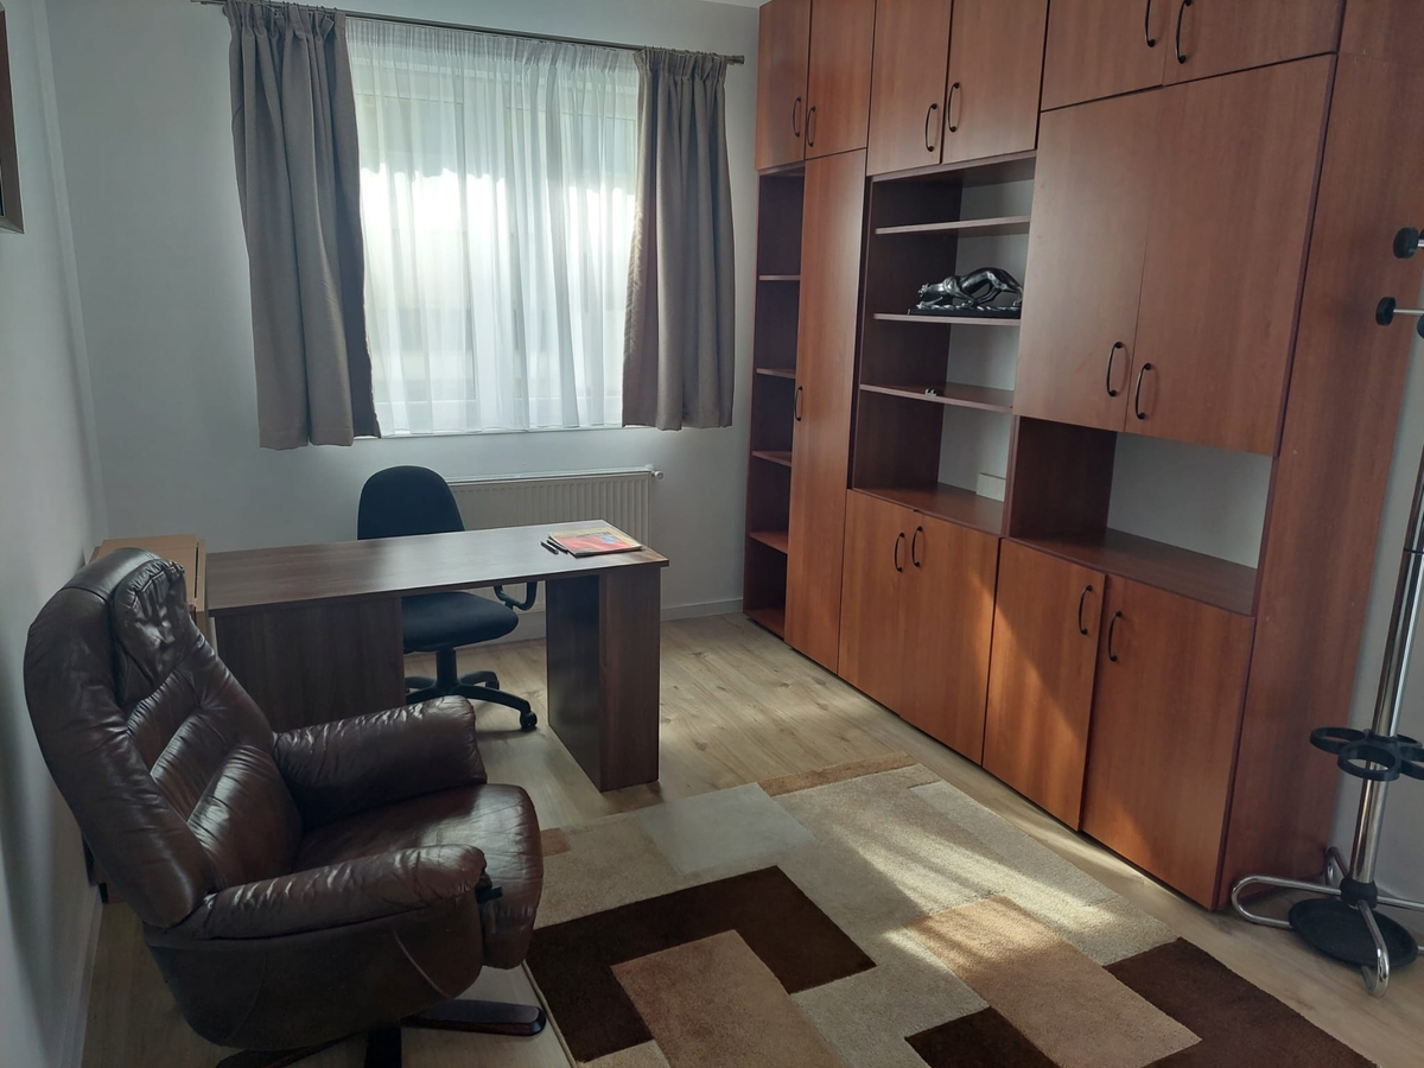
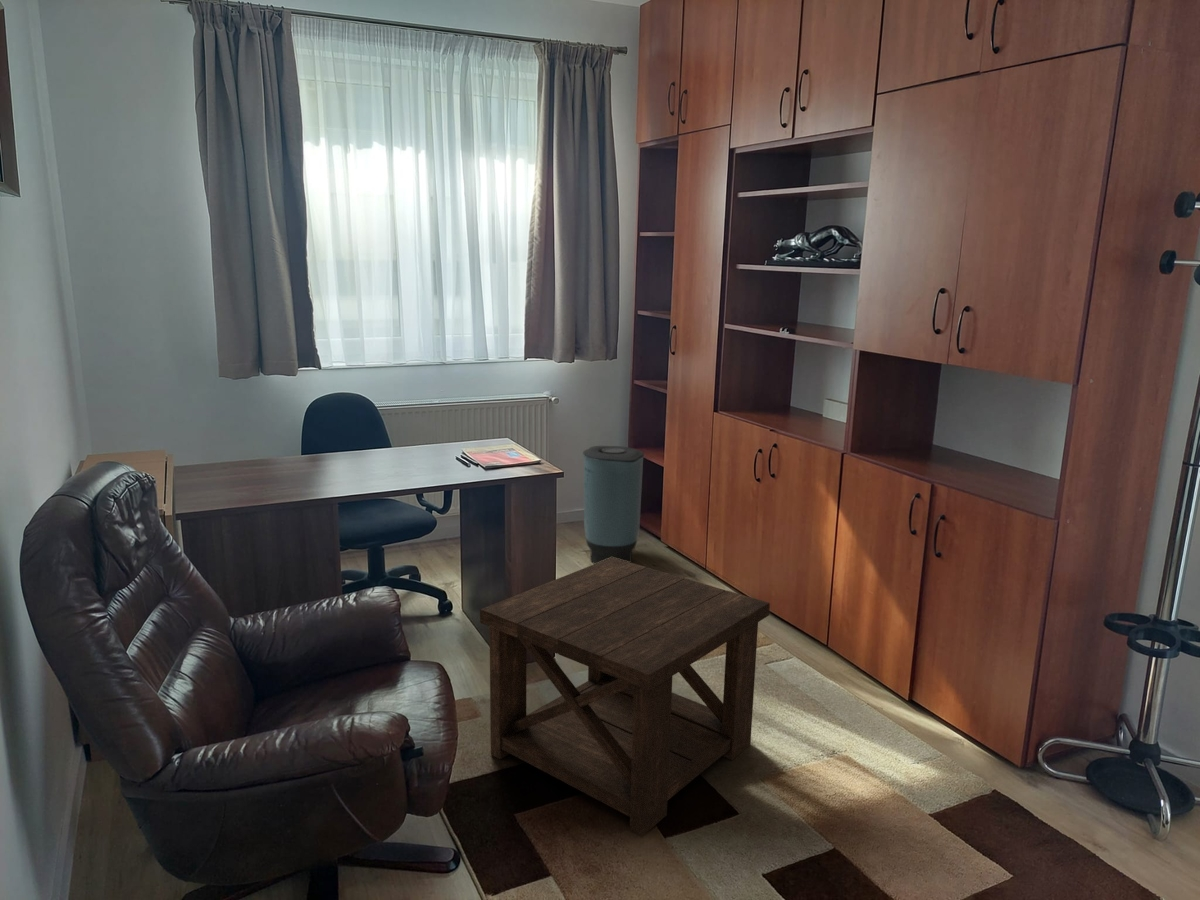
+ side table [479,557,771,837]
+ trash can [582,445,645,565]
